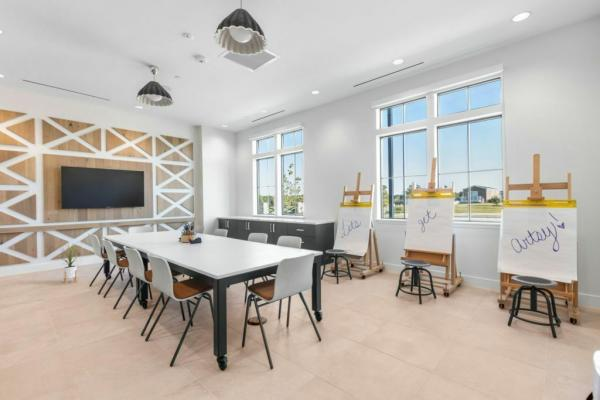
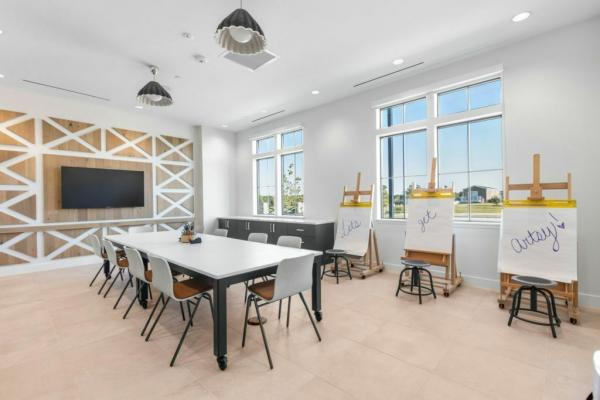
- house plant [58,240,83,285]
